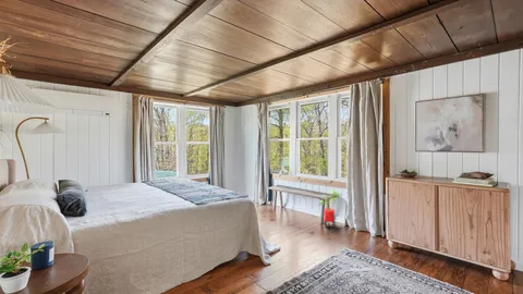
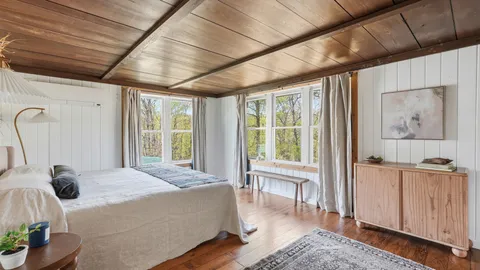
- house plant [318,189,344,229]
